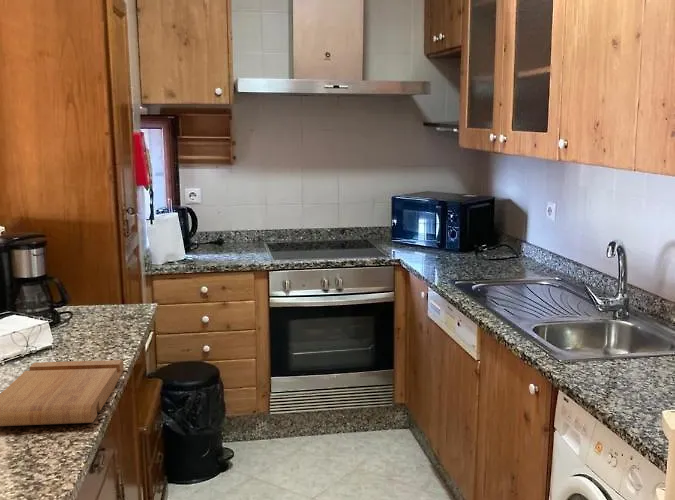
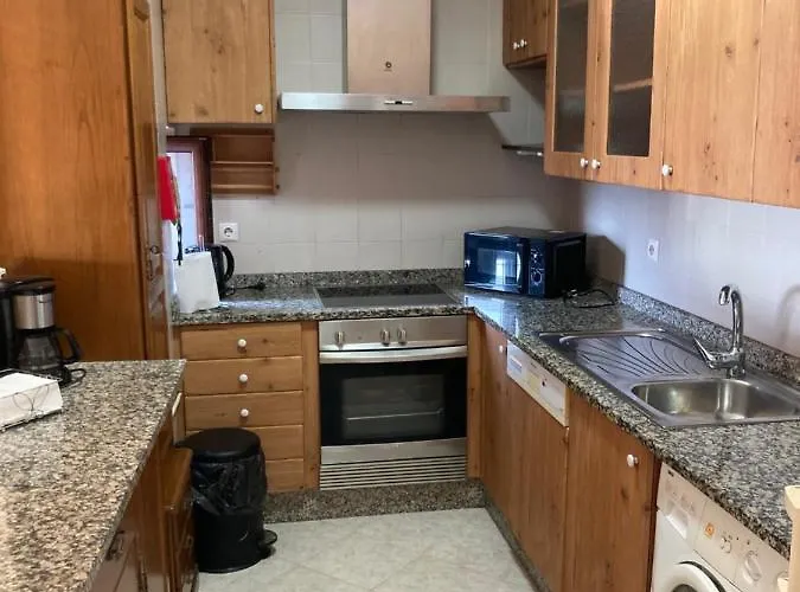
- cutting board [0,359,125,427]
